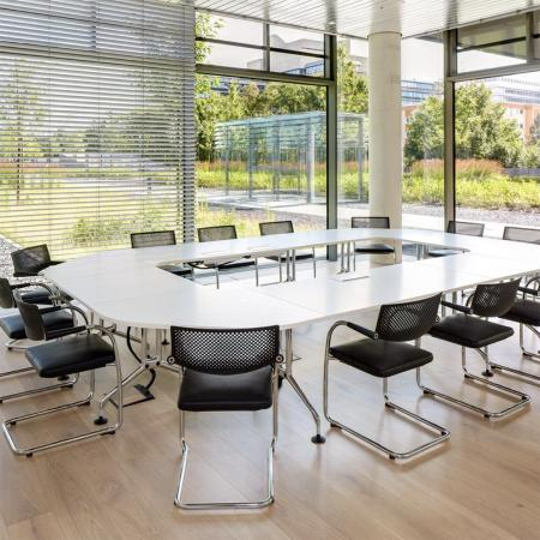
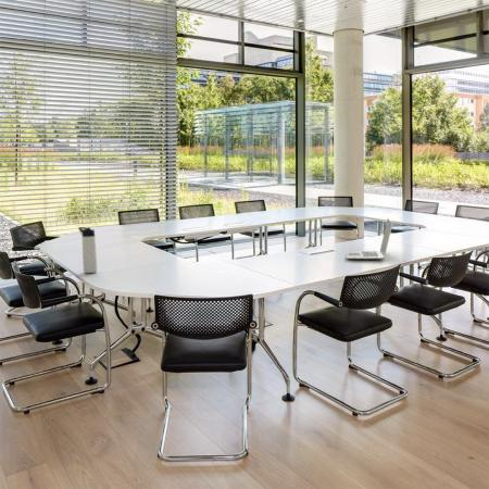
+ laptop [344,217,394,260]
+ thermos bottle [77,226,98,274]
